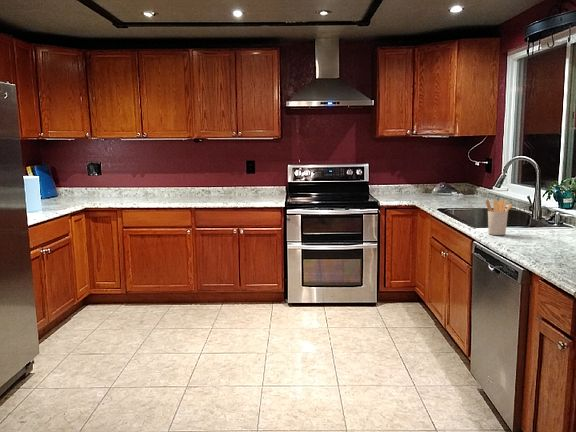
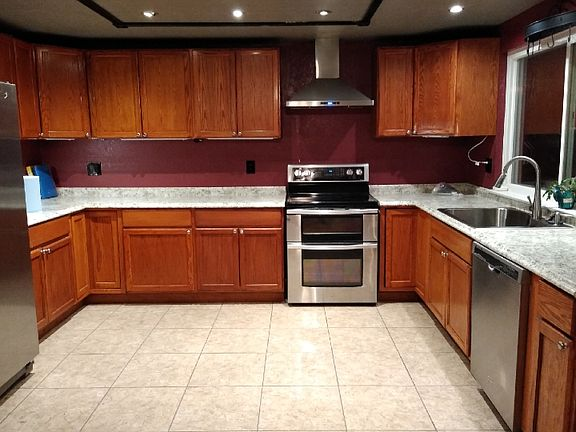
- utensil holder [485,198,513,236]
